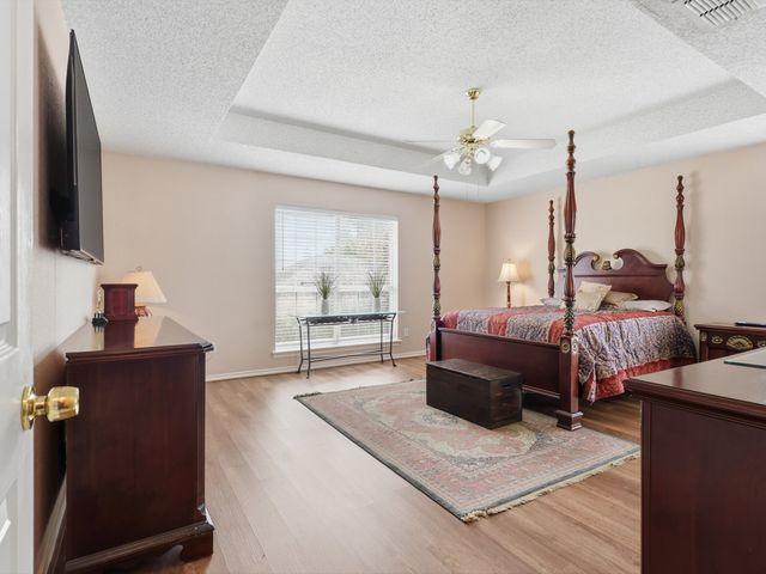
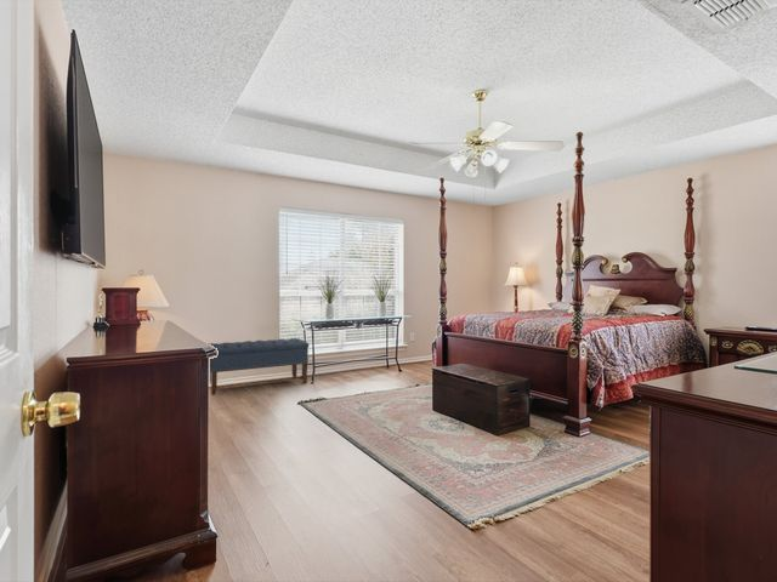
+ bench [208,337,310,396]
